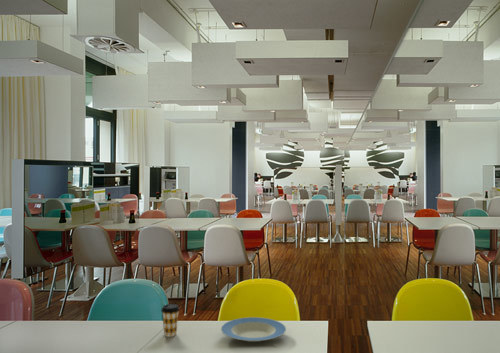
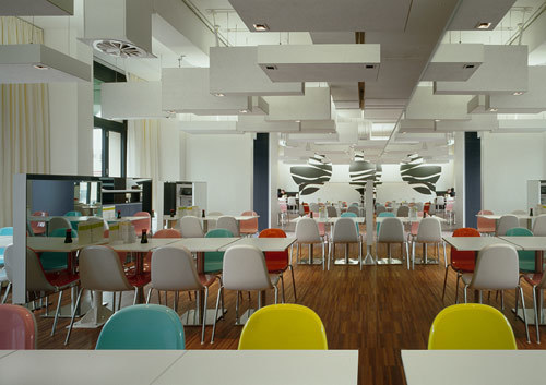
- plate [220,316,287,343]
- coffee cup [160,303,181,338]
